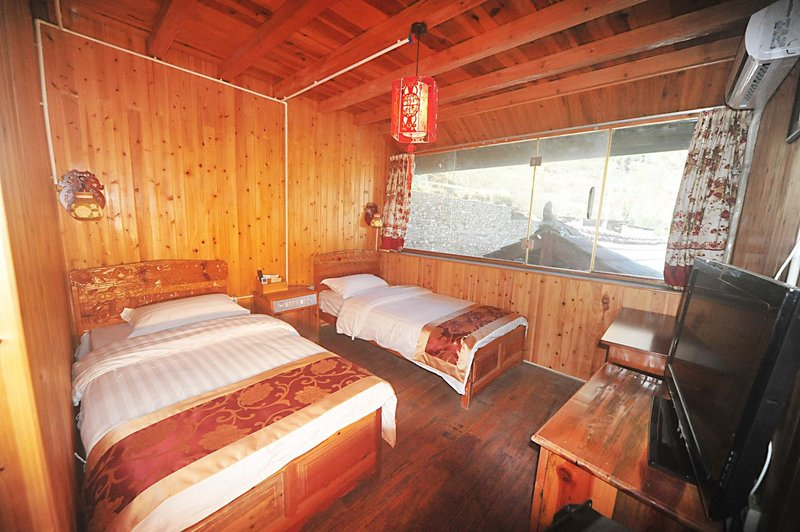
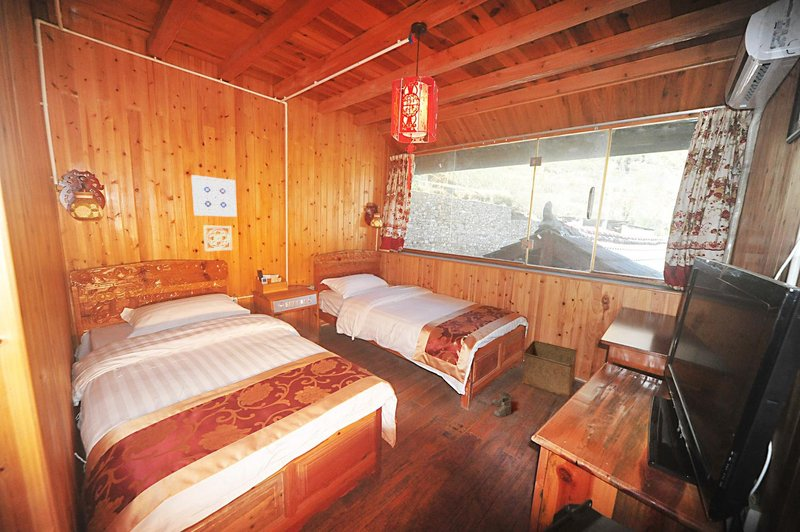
+ wall ornament [202,224,234,253]
+ wall art [191,174,238,218]
+ boots [491,391,512,418]
+ storage bin [521,340,579,399]
